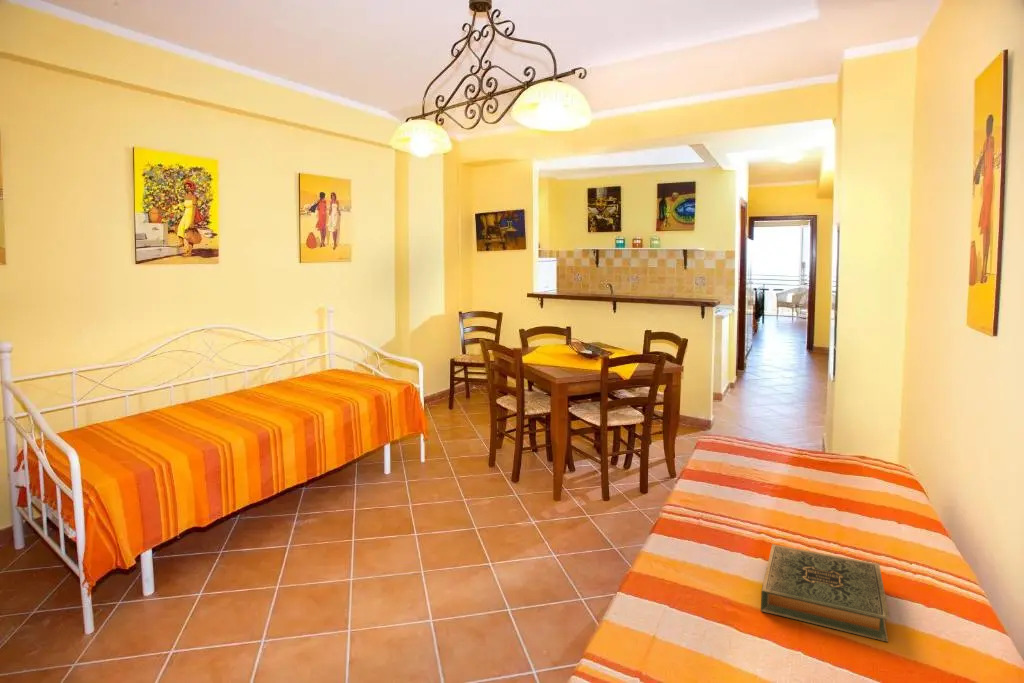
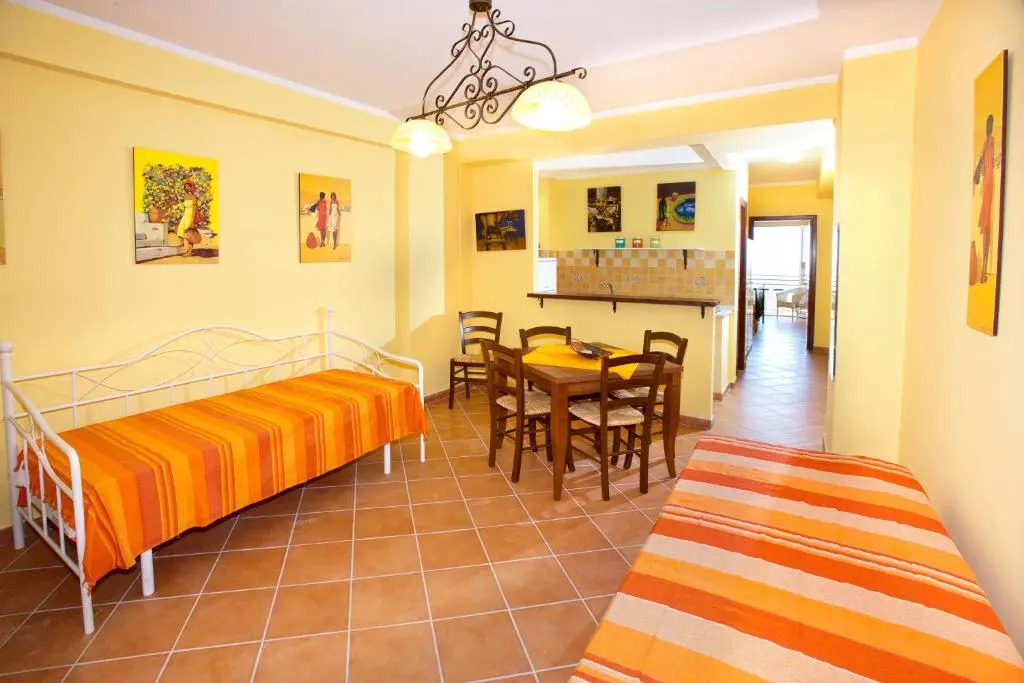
- hardback book [760,543,890,643]
